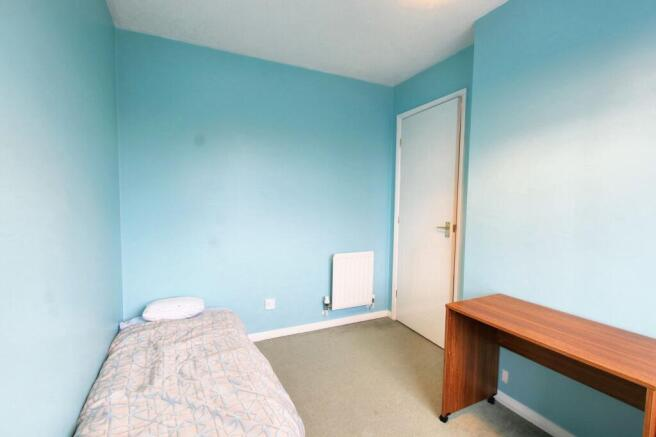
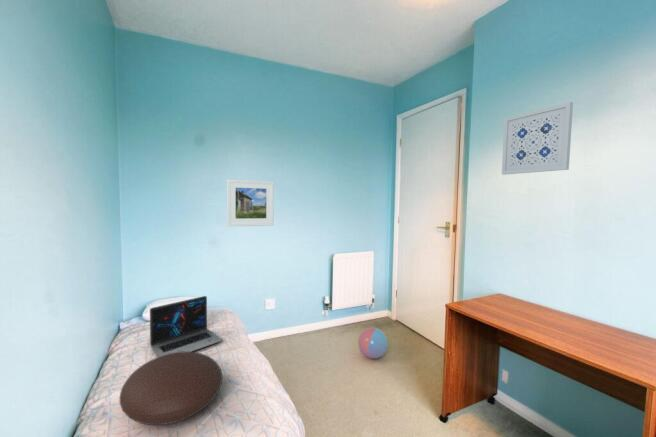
+ wall art [501,101,574,176]
+ laptop [149,295,223,357]
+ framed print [226,178,275,227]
+ cushion [119,351,223,426]
+ ball [357,326,389,360]
